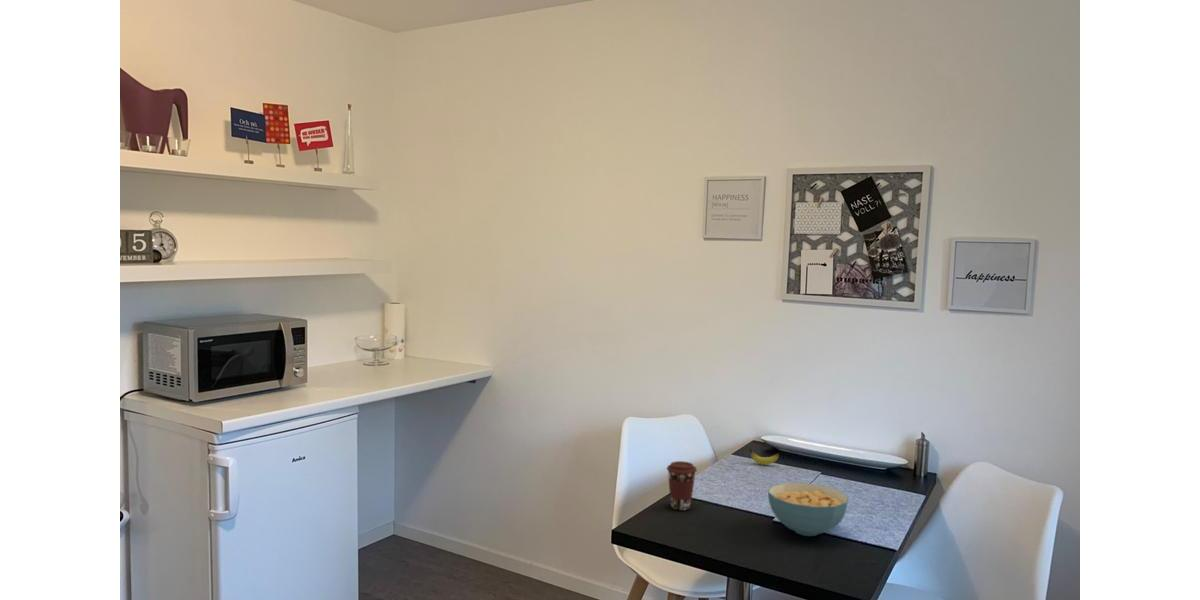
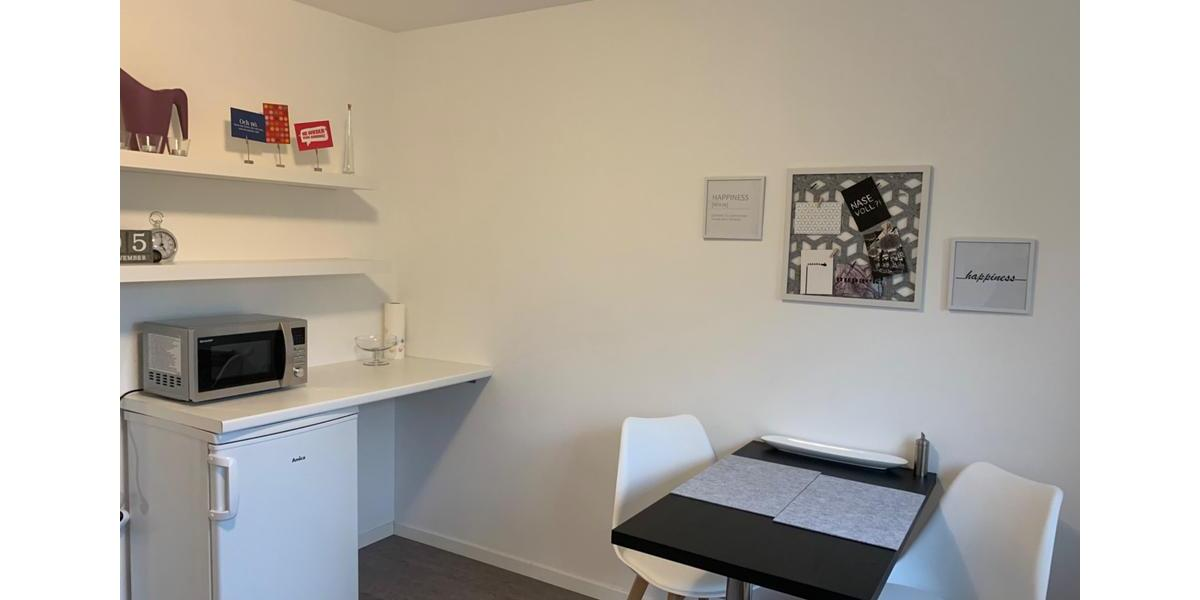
- cereal bowl [767,482,850,537]
- banana [748,447,780,466]
- coffee cup [666,460,698,511]
